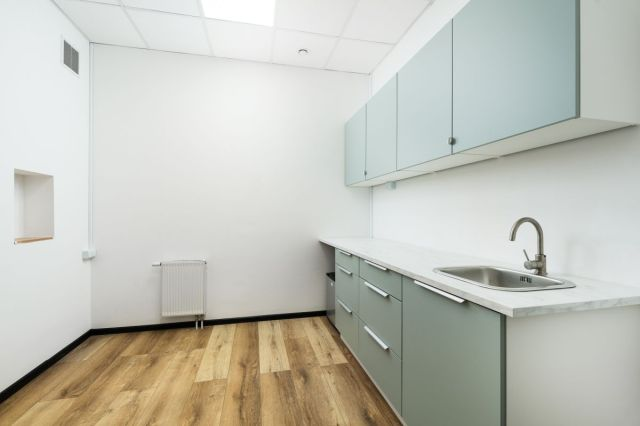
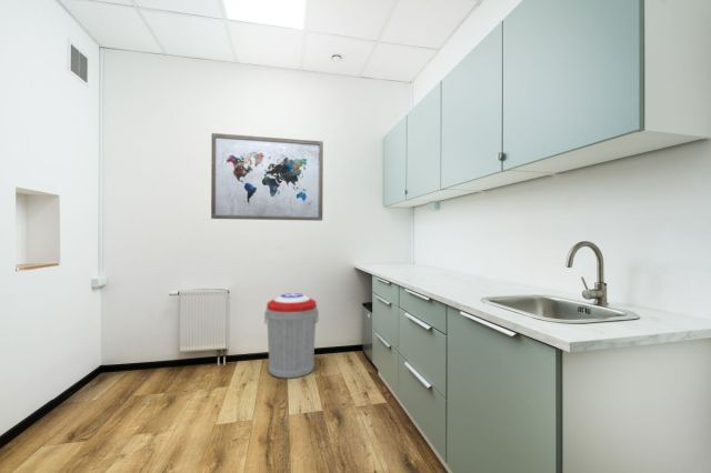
+ trash can [263,292,320,380]
+ wall art [210,132,324,222]
